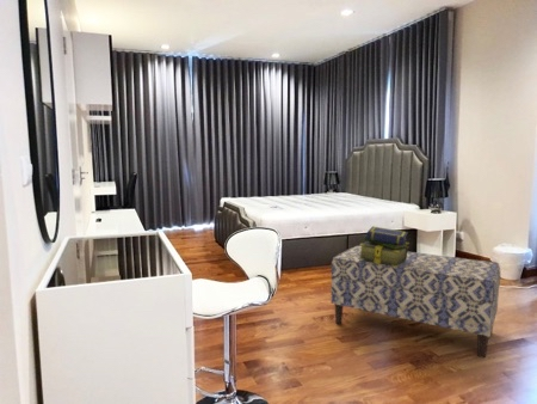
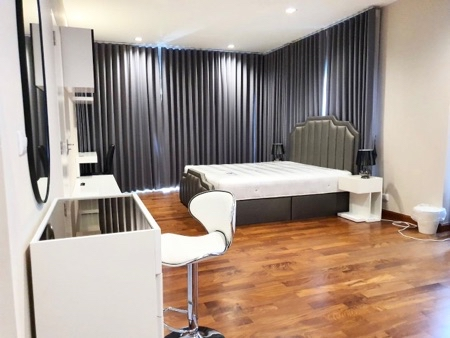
- bench [329,244,501,359]
- stack of books [358,225,411,267]
